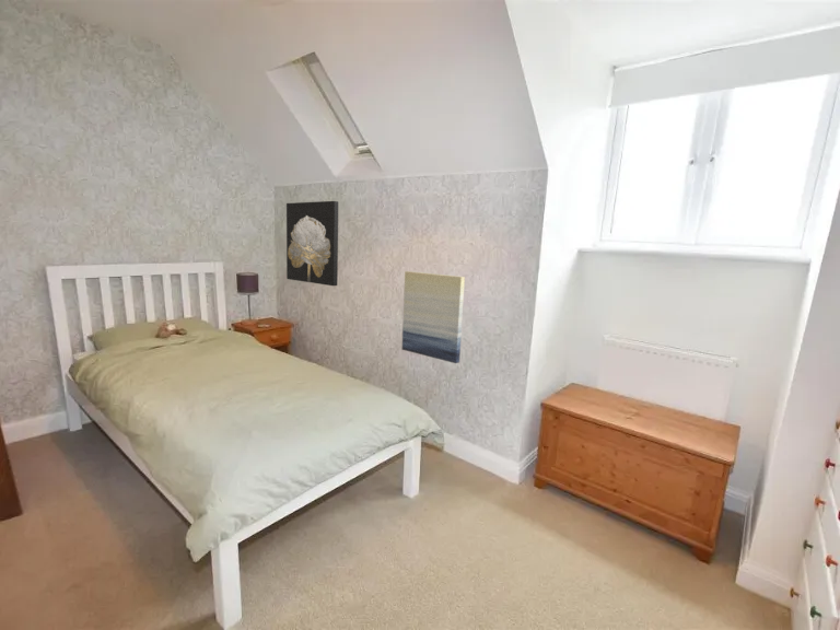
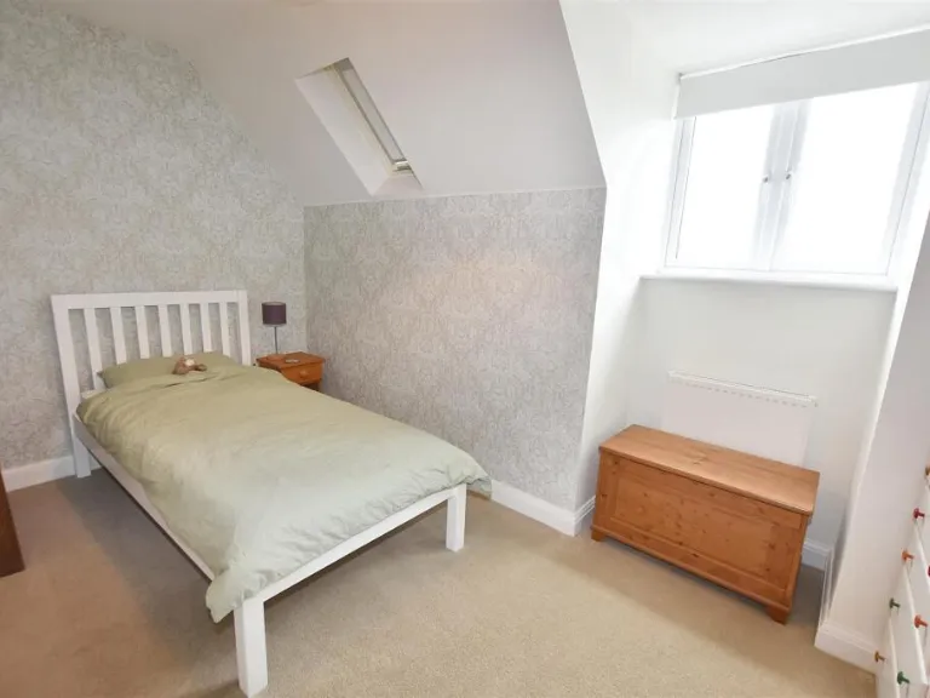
- wall art [285,200,339,287]
- wall art [400,270,466,364]
